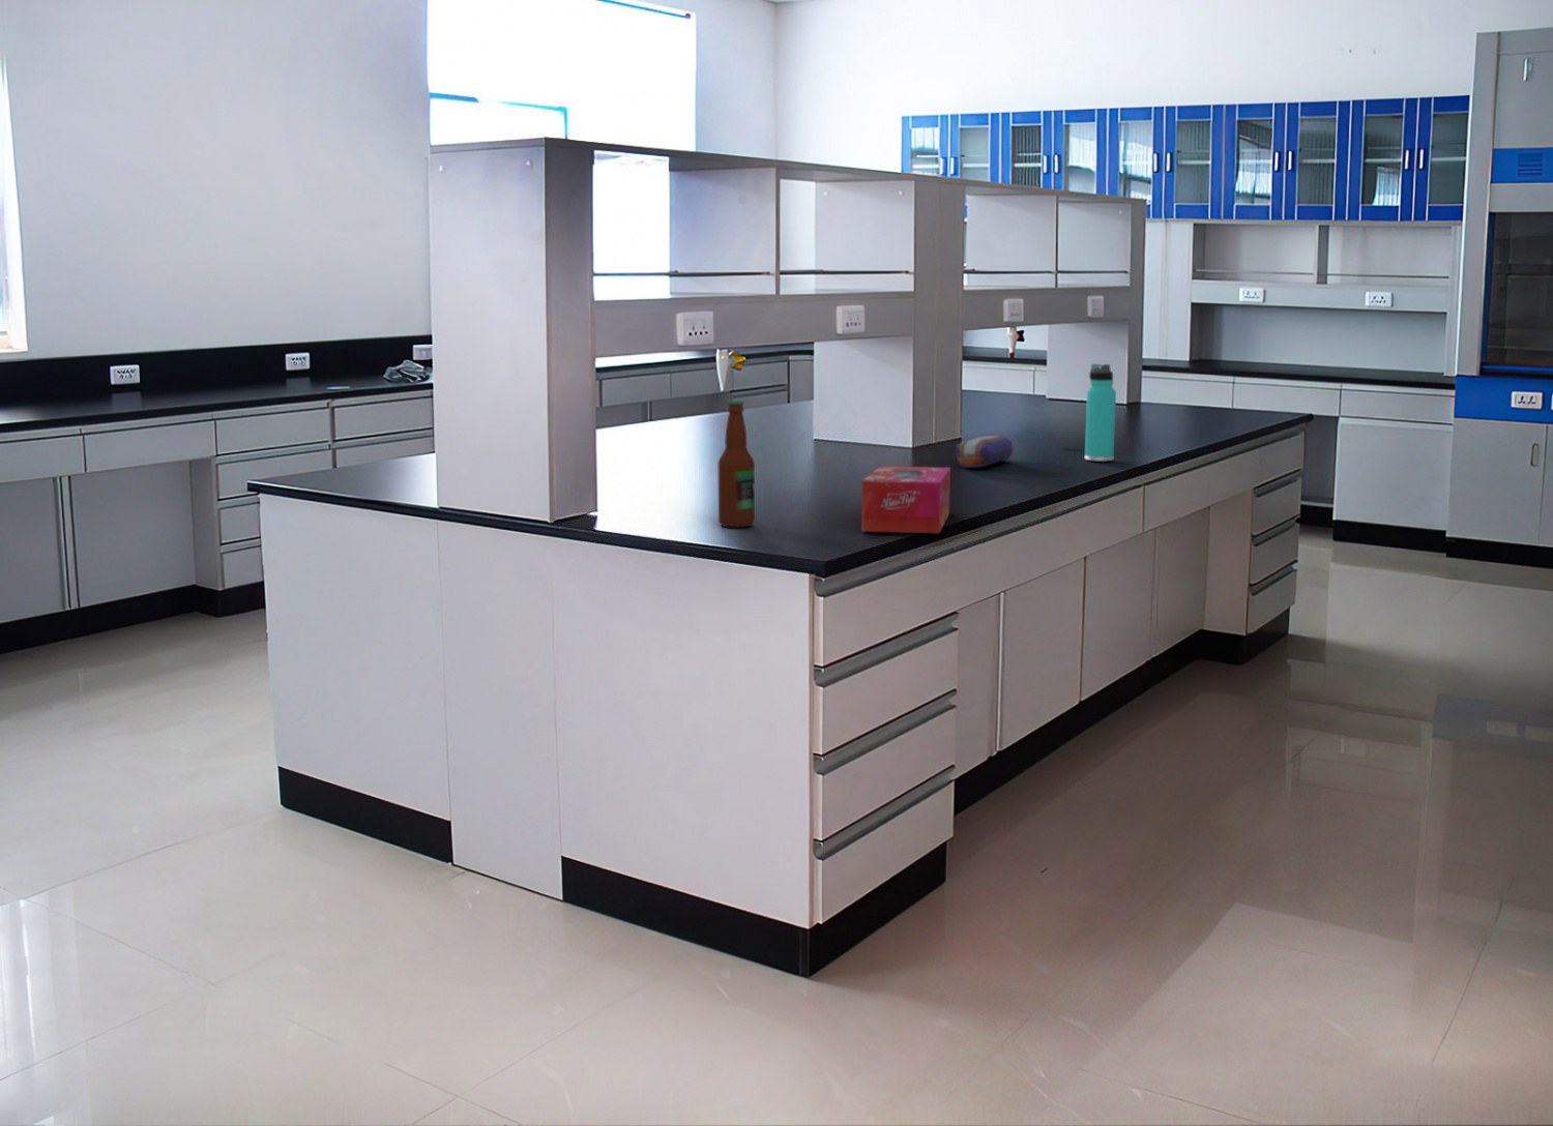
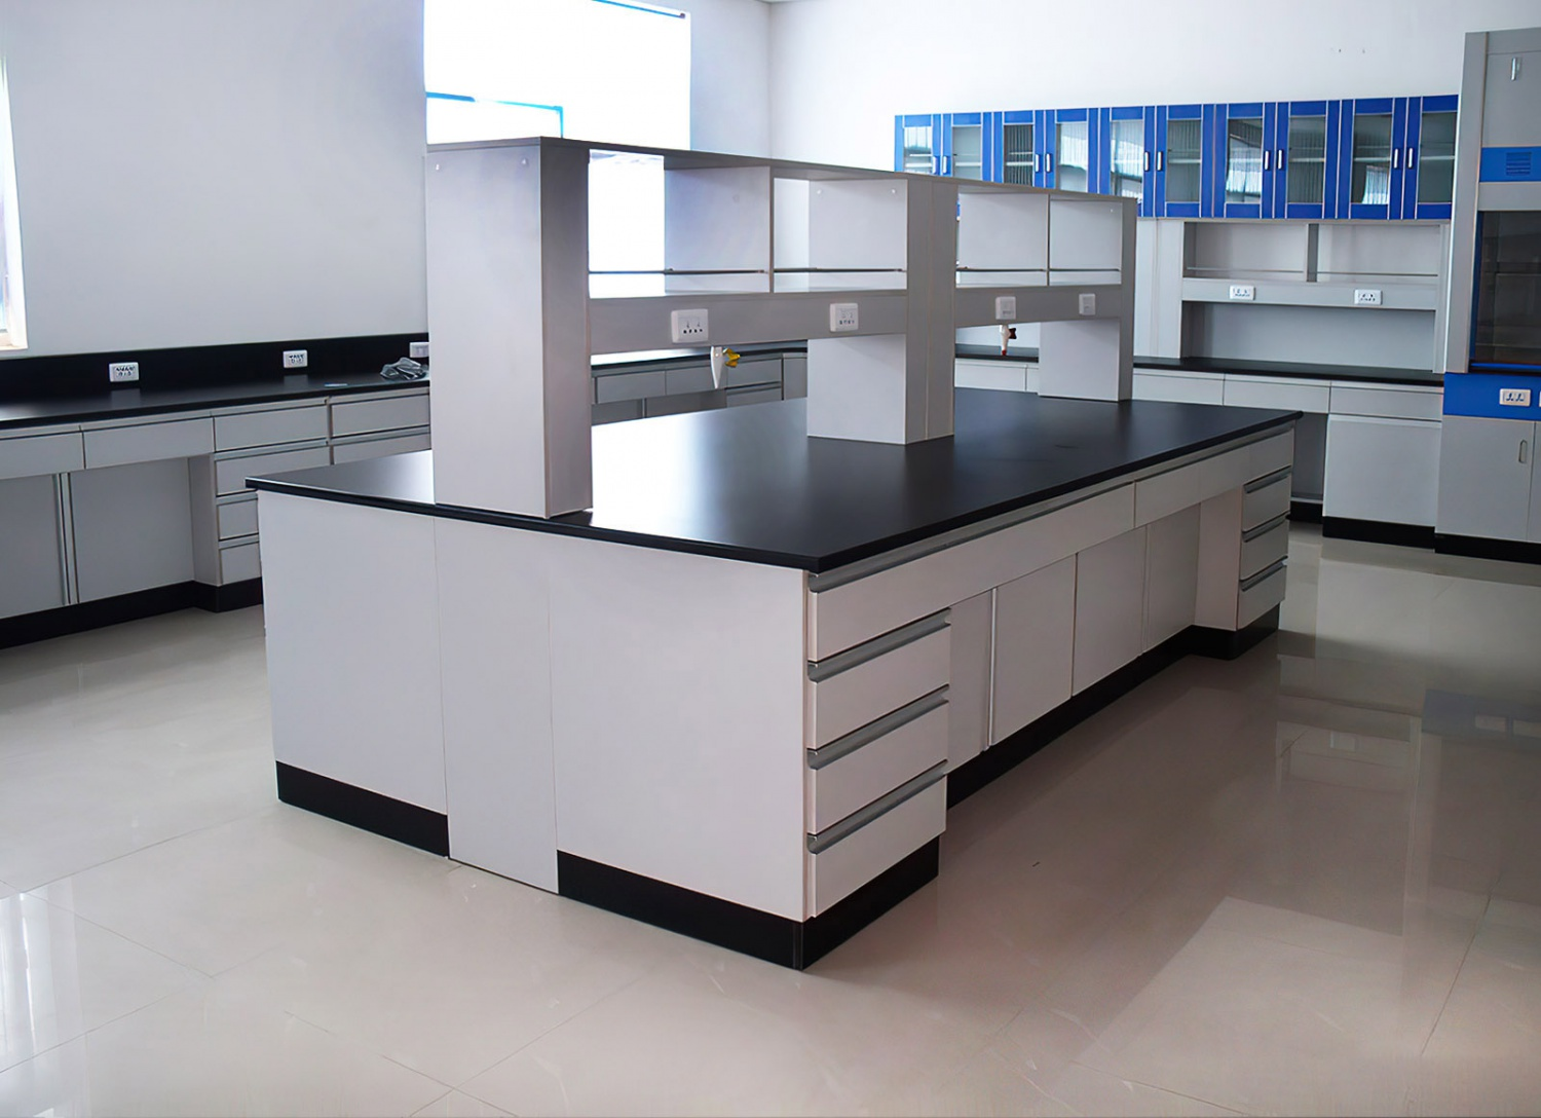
- thermos bottle [1084,363,1118,463]
- pencil case [955,435,1014,469]
- tissue box [861,465,951,534]
- bottle [717,399,756,528]
